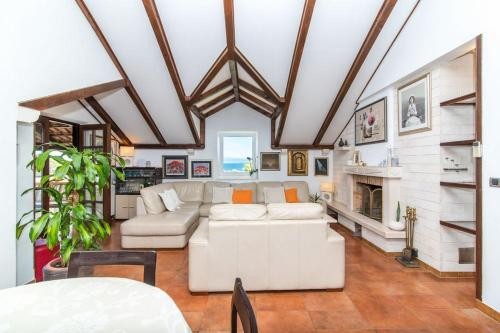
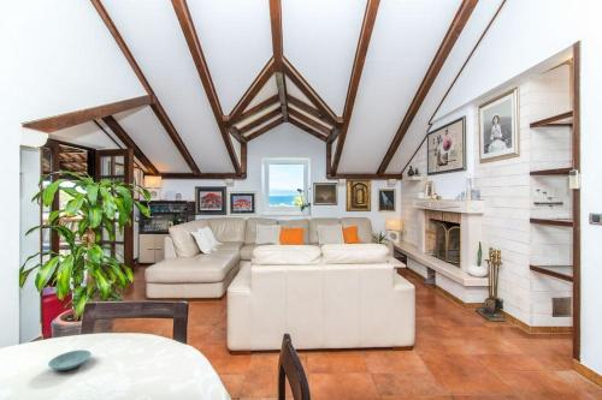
+ saucer [47,348,93,371]
